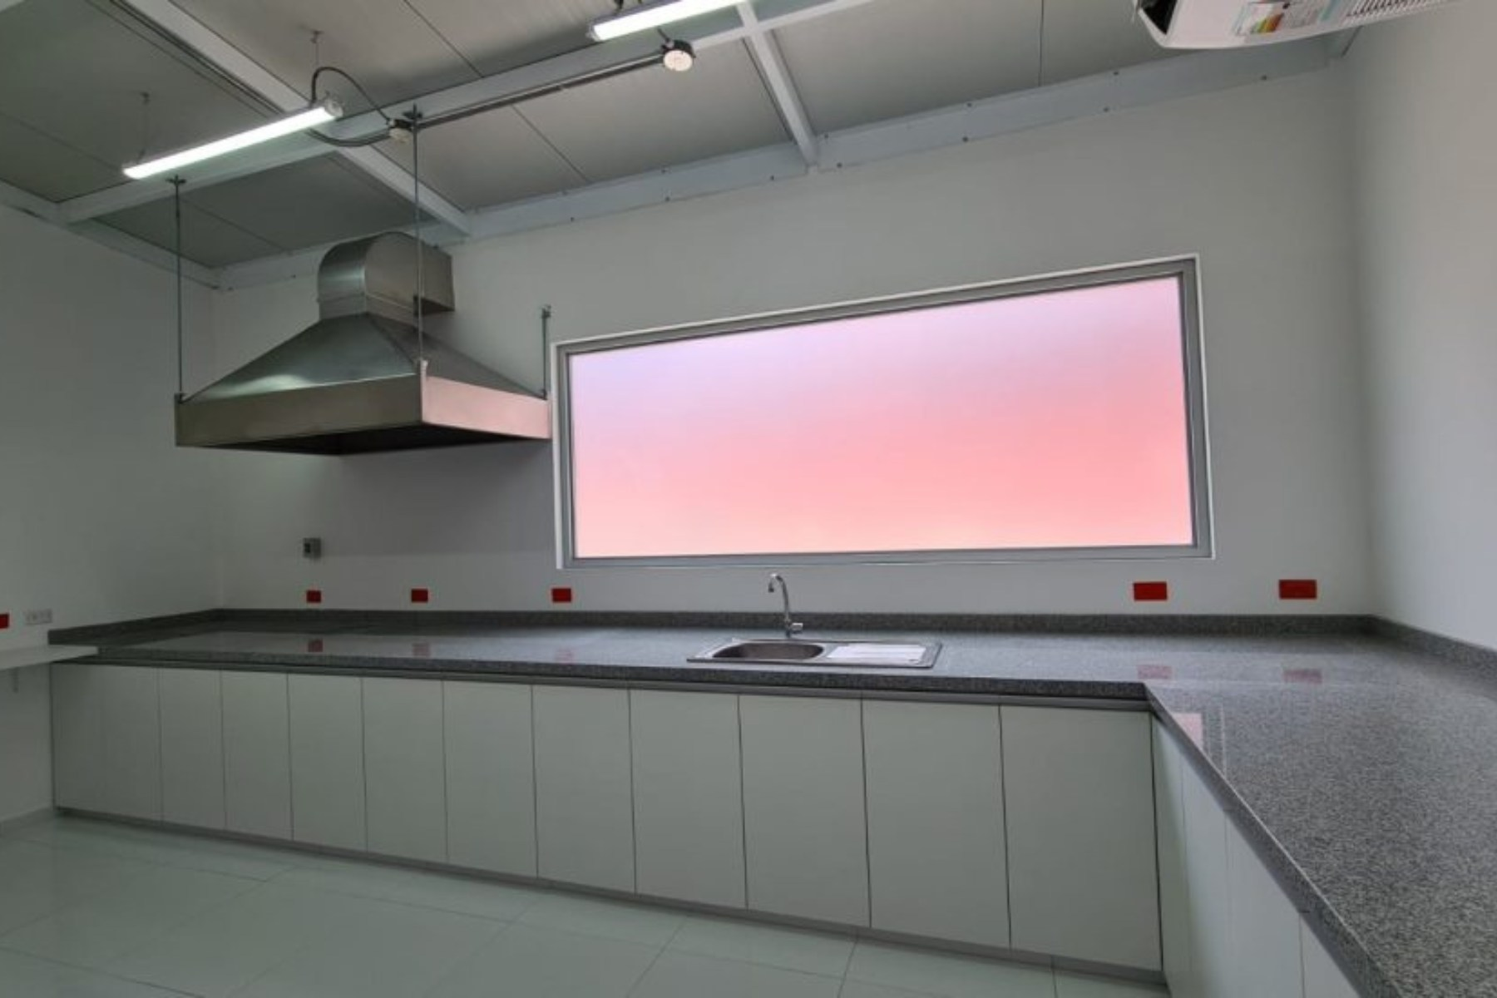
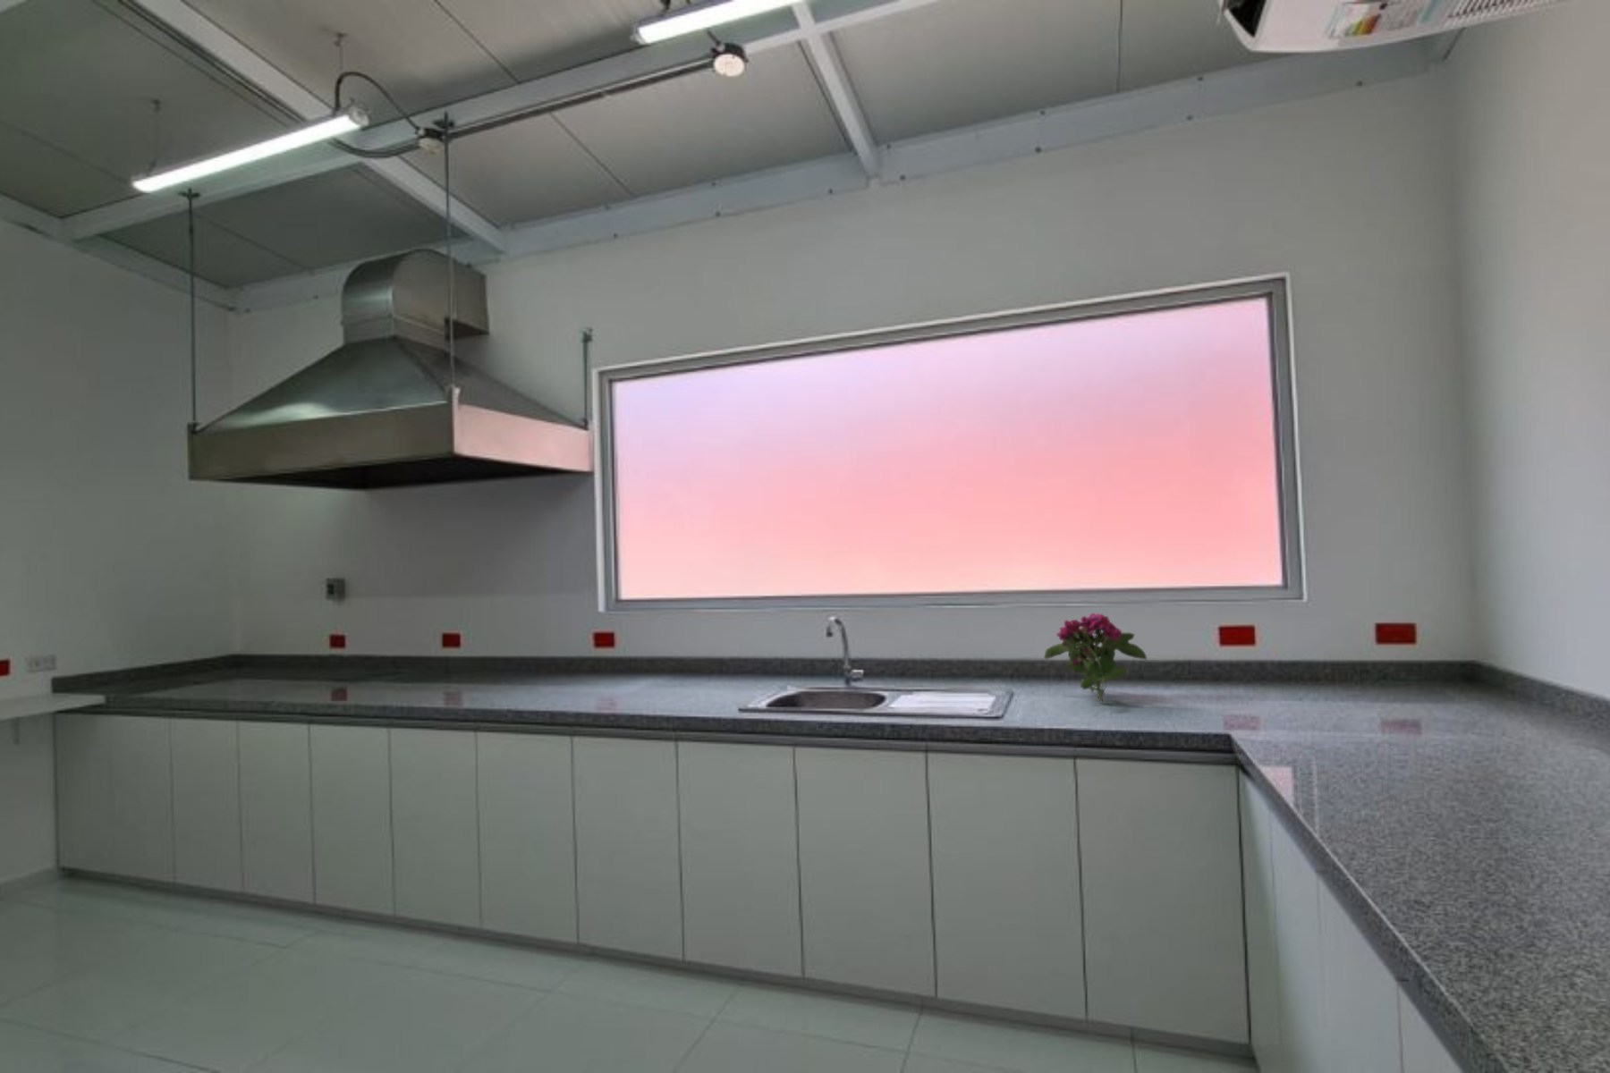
+ flower [1043,612,1148,704]
